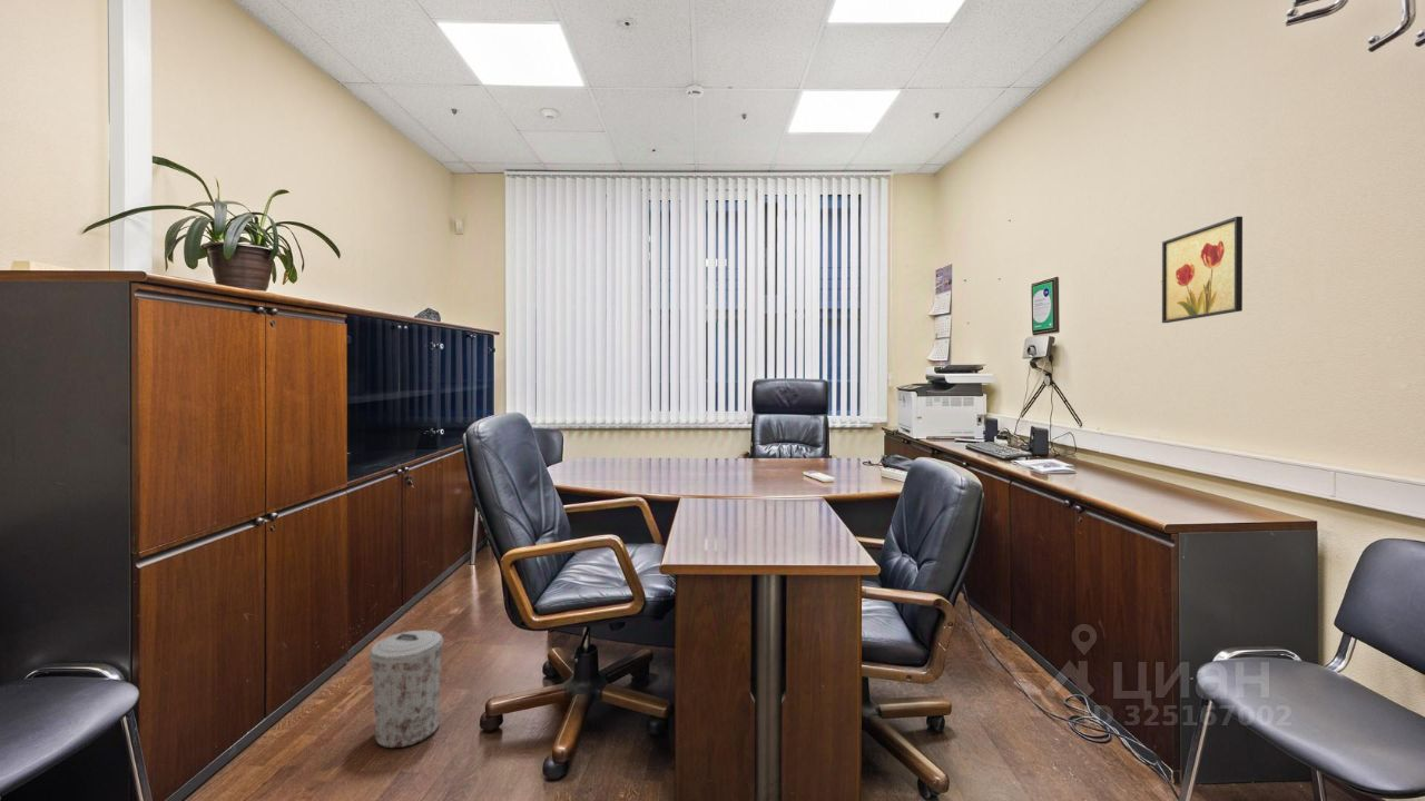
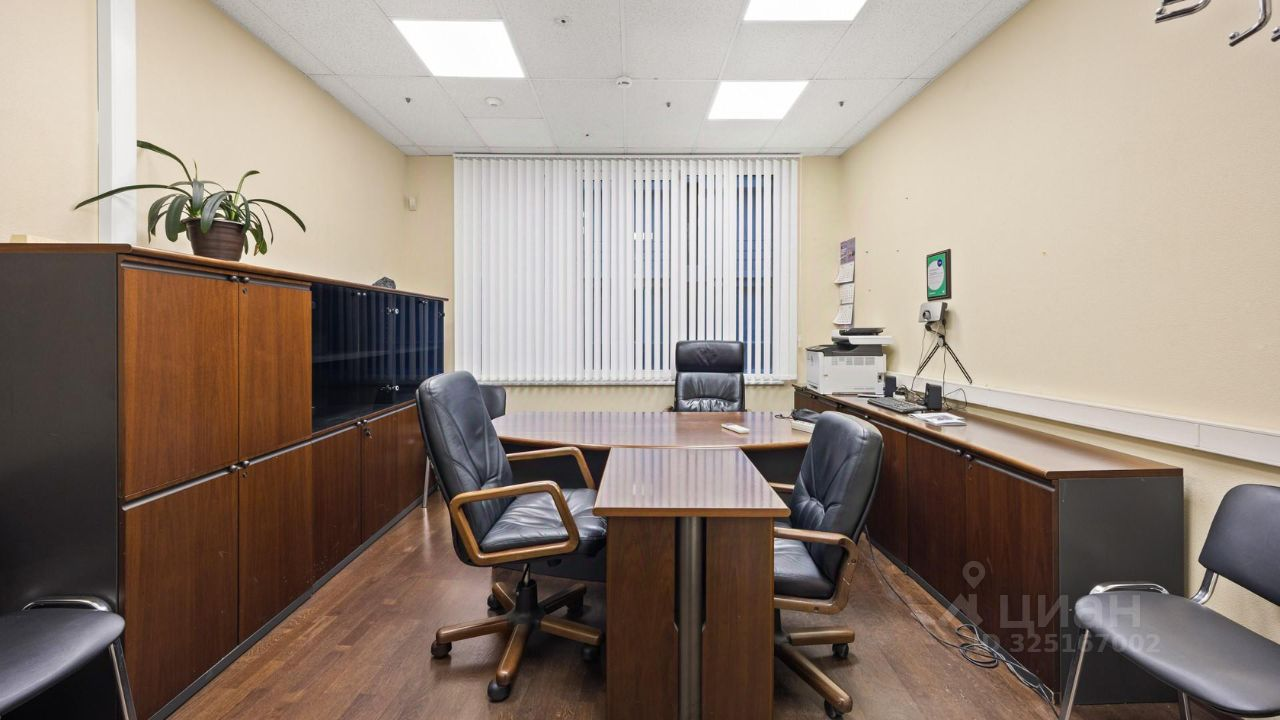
- trash can [368,629,444,749]
- wall art [1161,216,1244,324]
